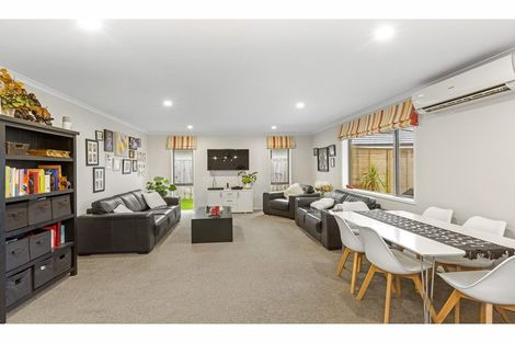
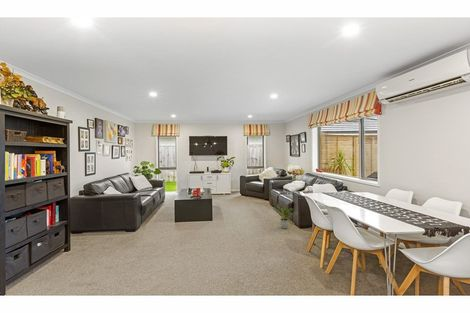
+ potted plant [273,204,295,230]
